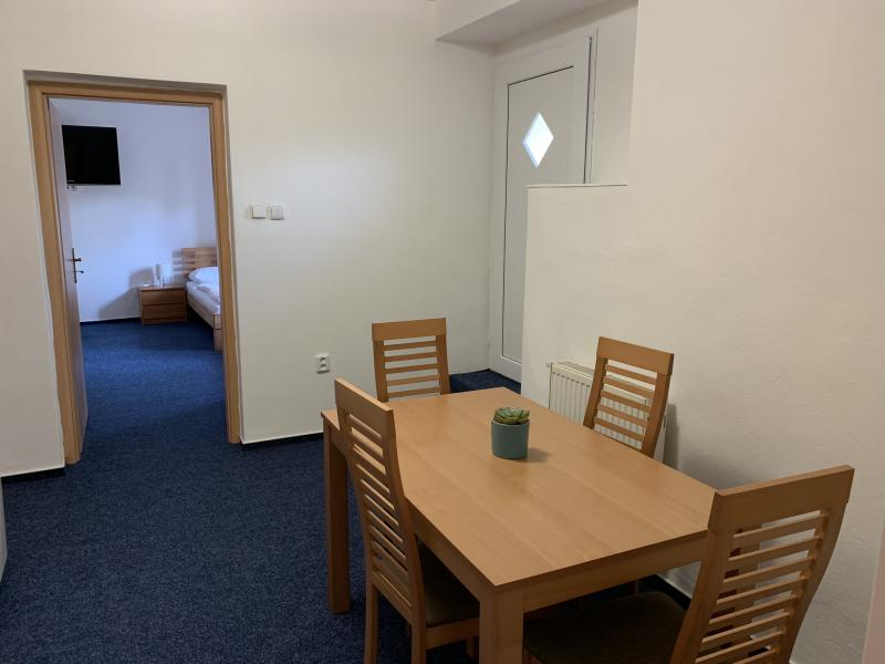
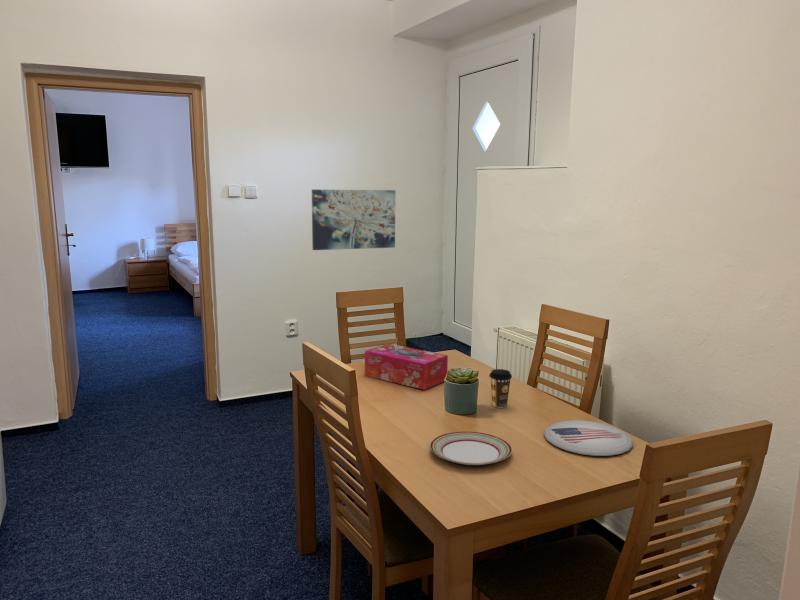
+ plate [429,430,513,466]
+ tissue box [364,343,449,391]
+ wall art [311,189,396,251]
+ coffee cup [488,368,513,409]
+ plate [543,419,634,457]
